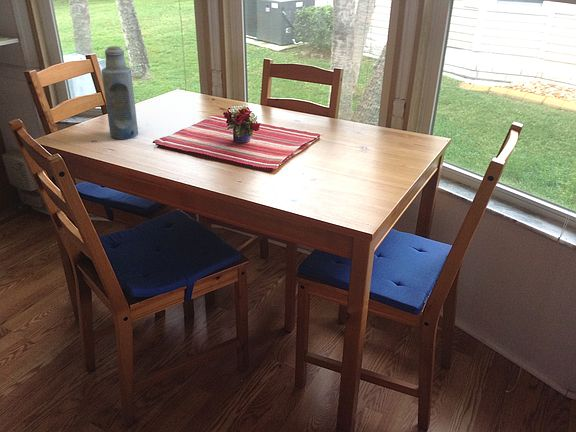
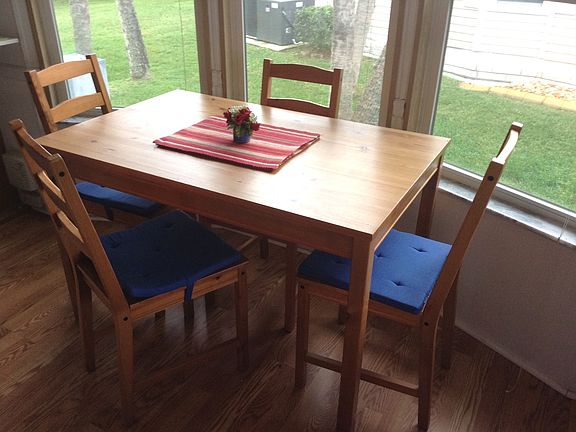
- bottle [101,45,139,140]
